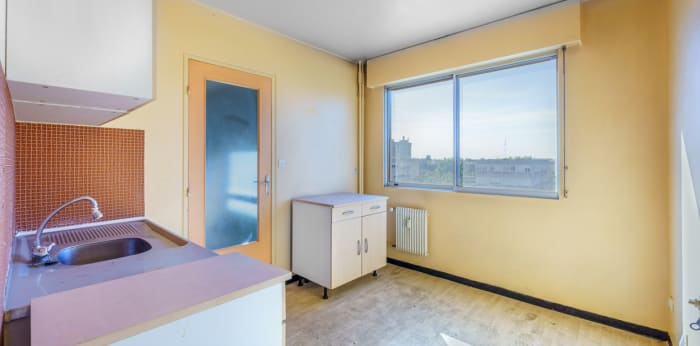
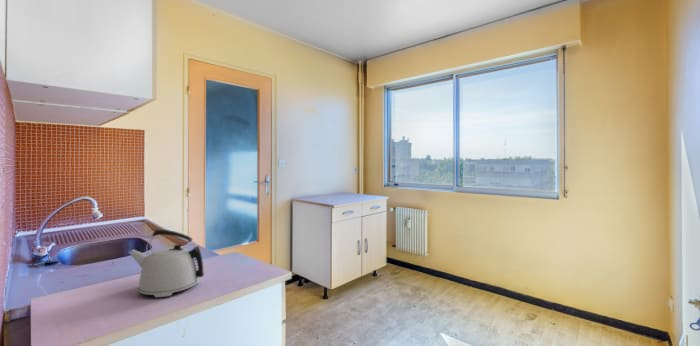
+ kettle [127,229,205,298]
